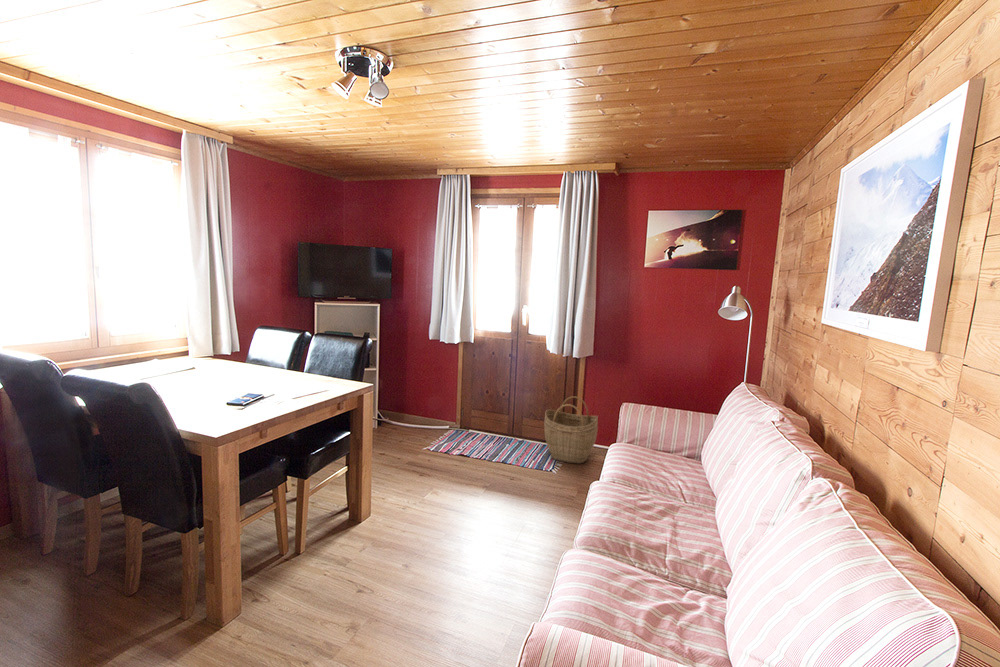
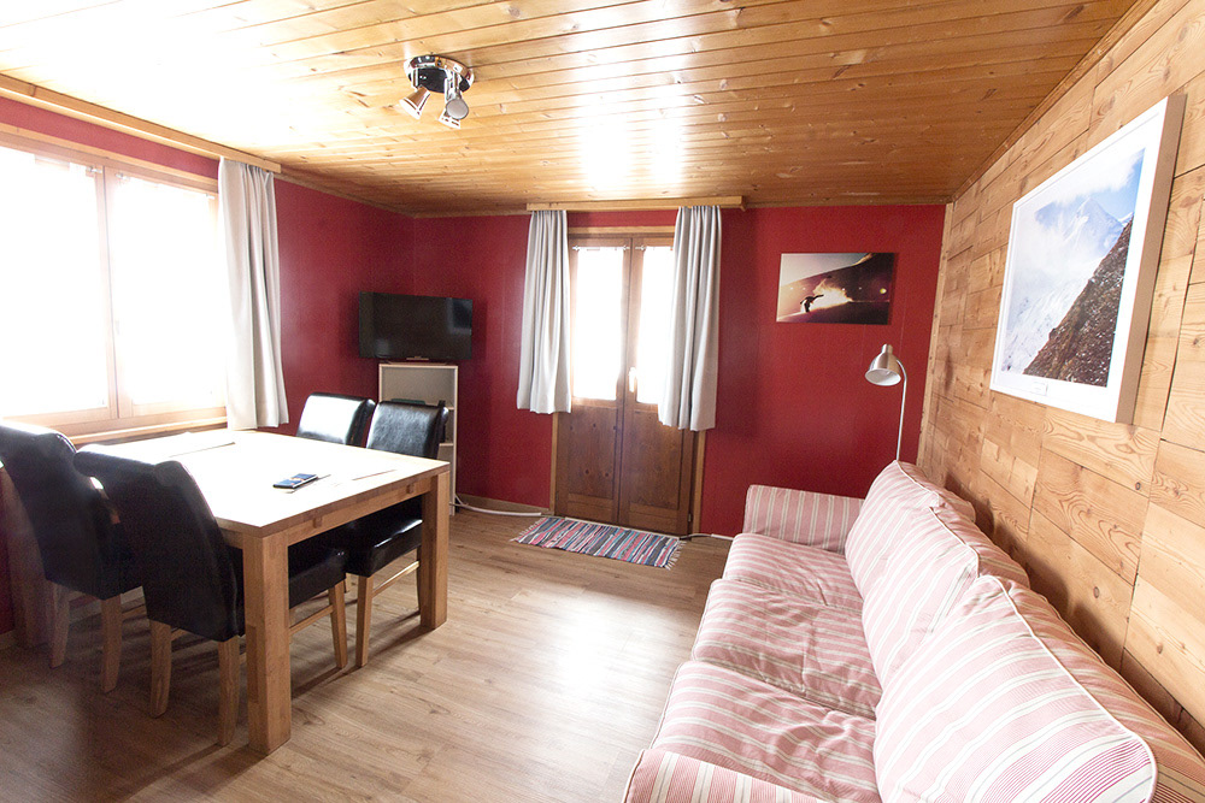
- woven basket [543,395,599,465]
